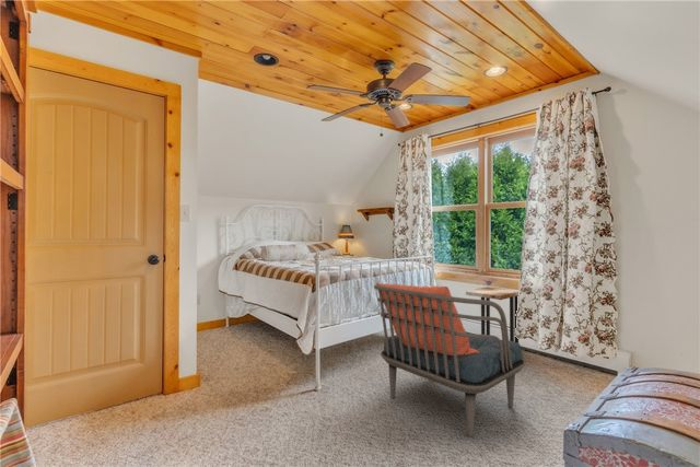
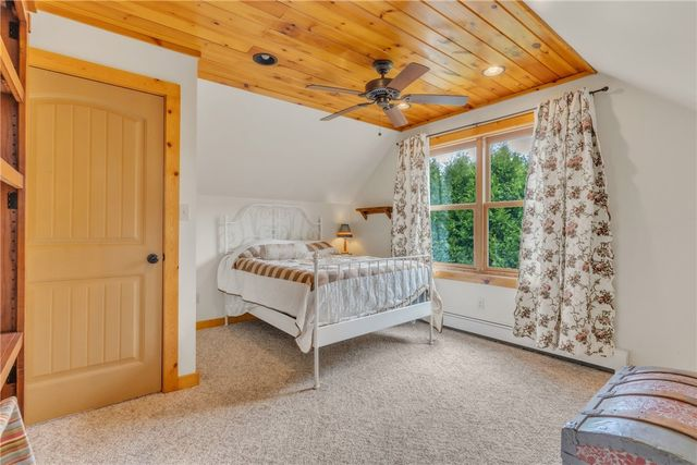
- side table [465,285,521,343]
- armchair [373,282,526,437]
